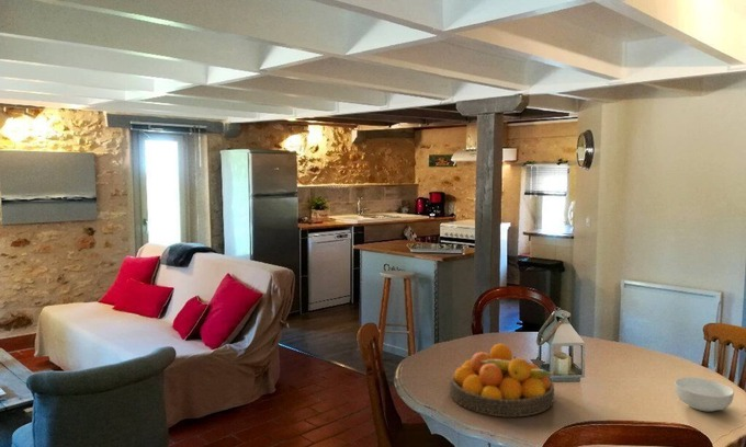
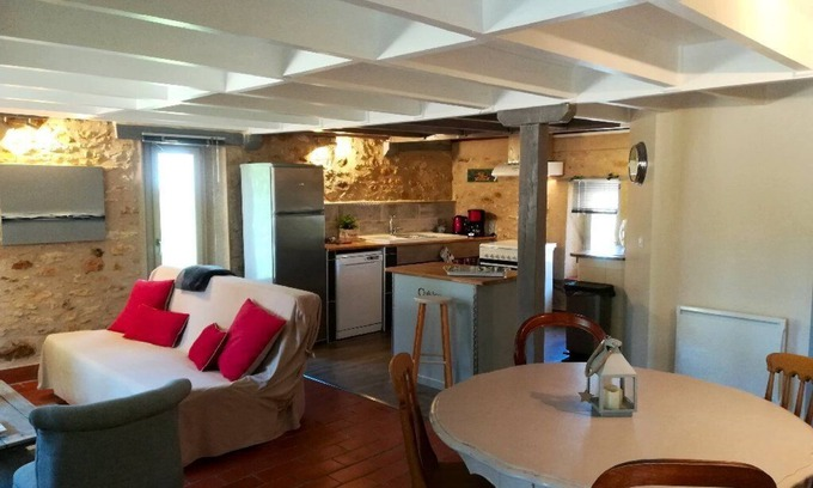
- cereal bowl [674,376,735,413]
- fruit bowl [449,343,557,419]
